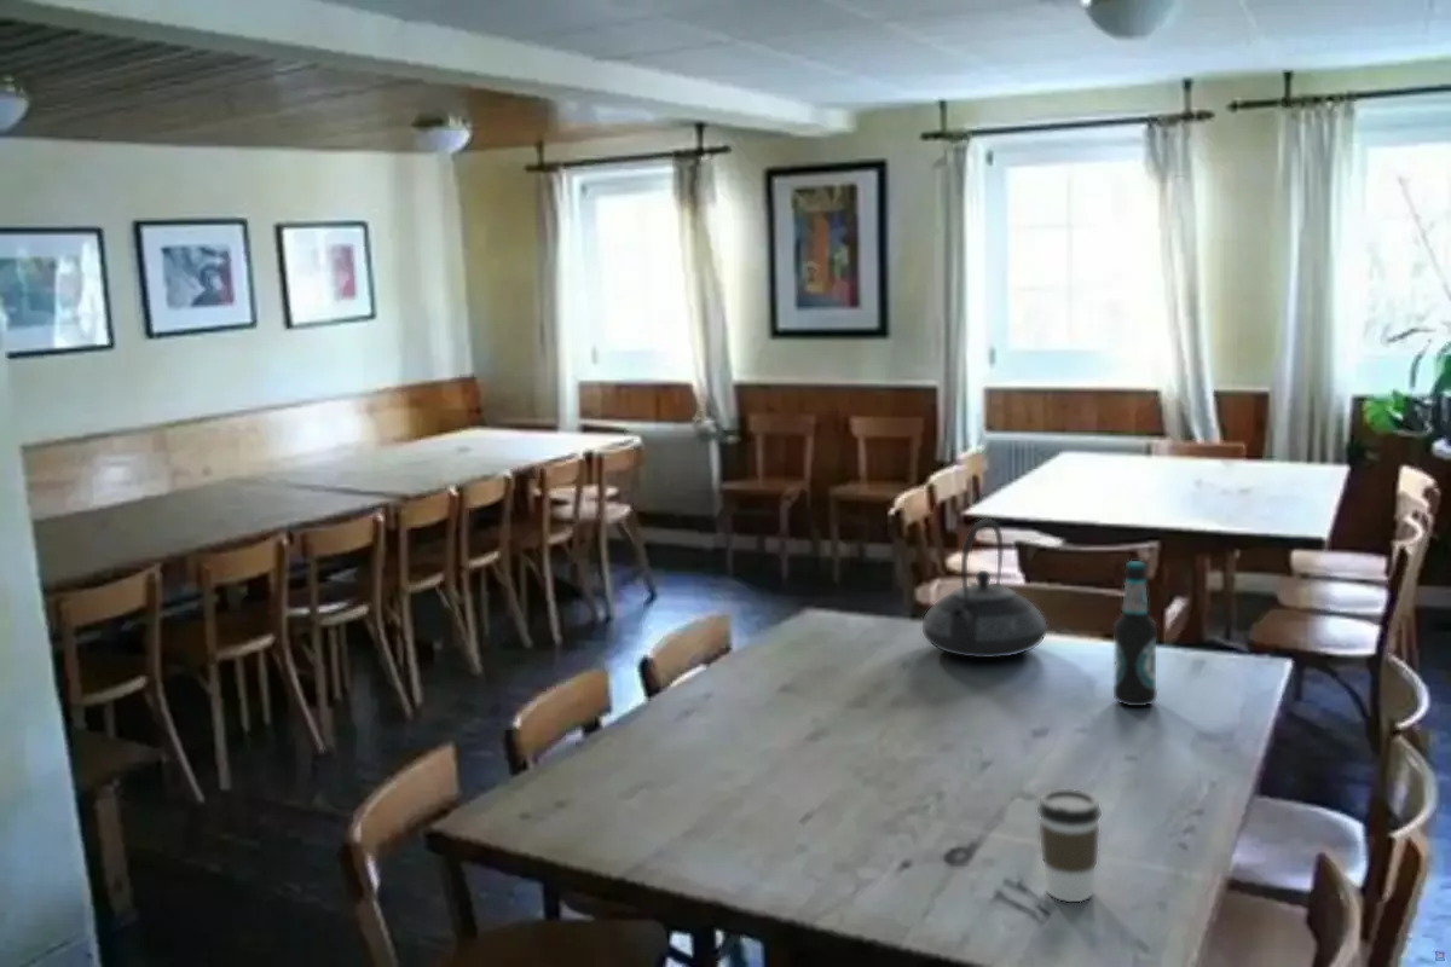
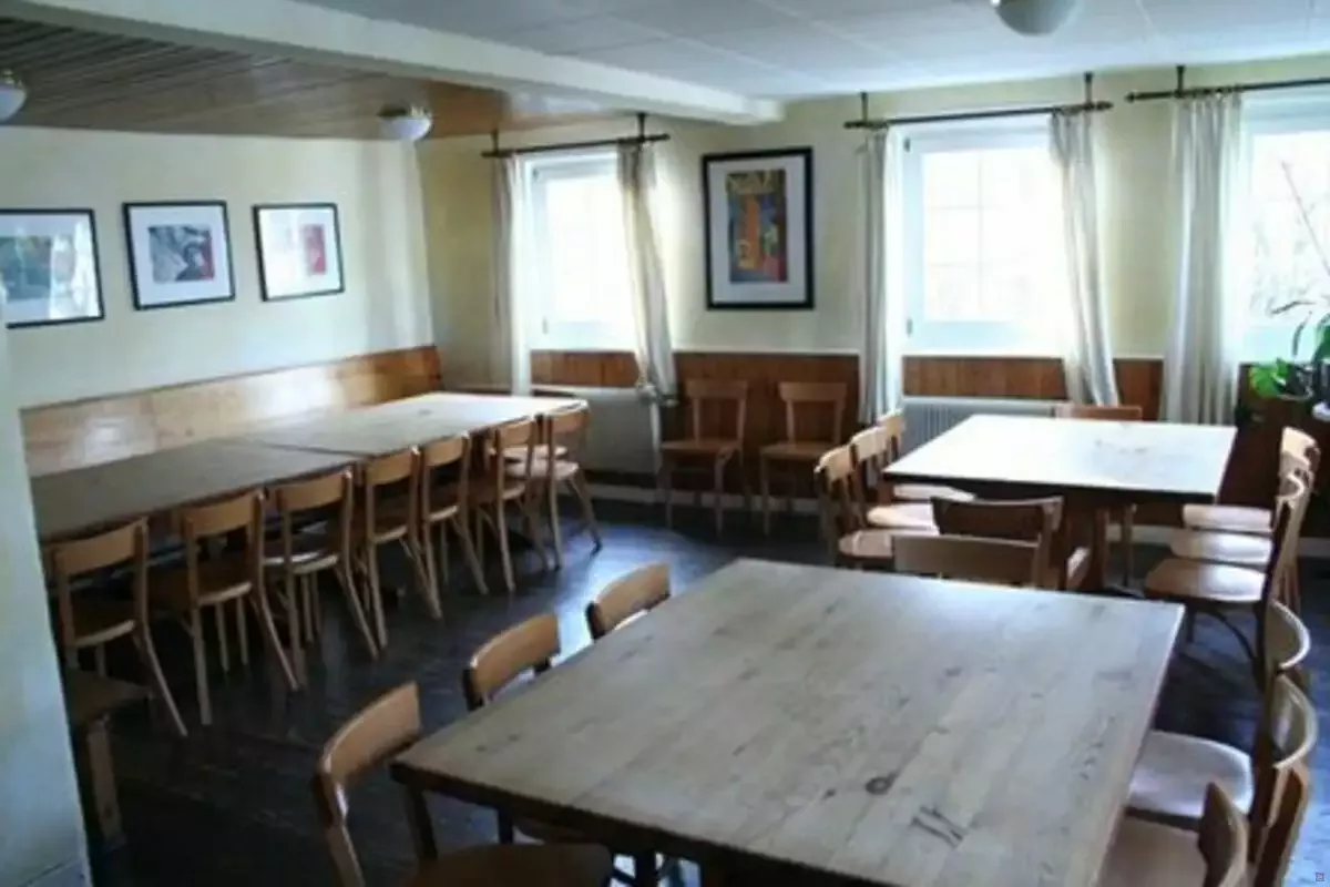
- bottle [1112,560,1158,707]
- coffee cup [1036,788,1103,903]
- teapot [921,517,1048,659]
